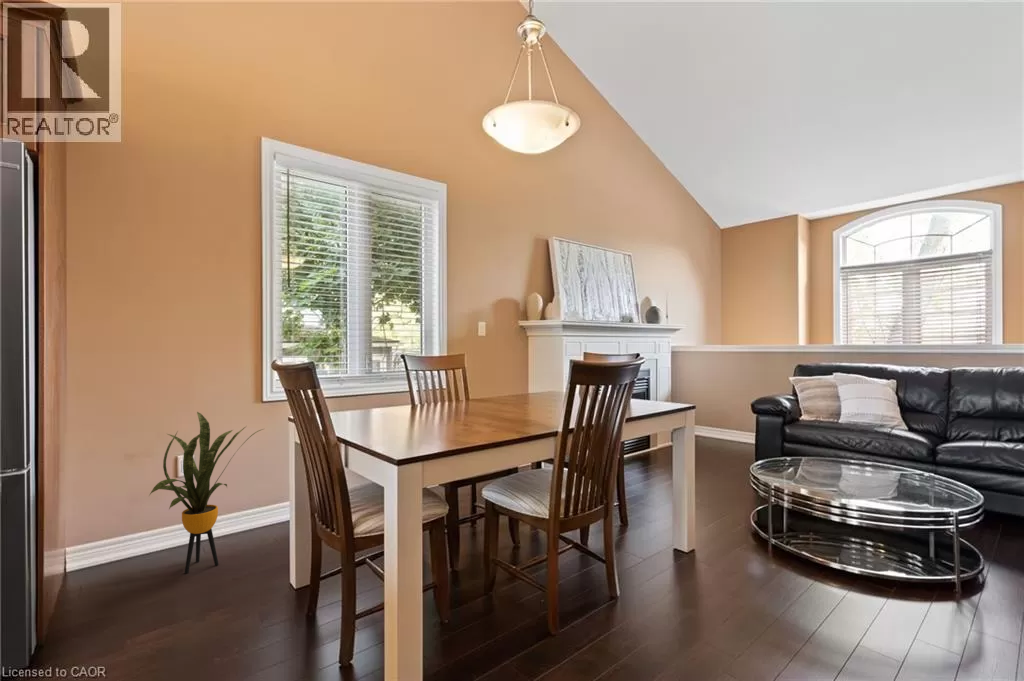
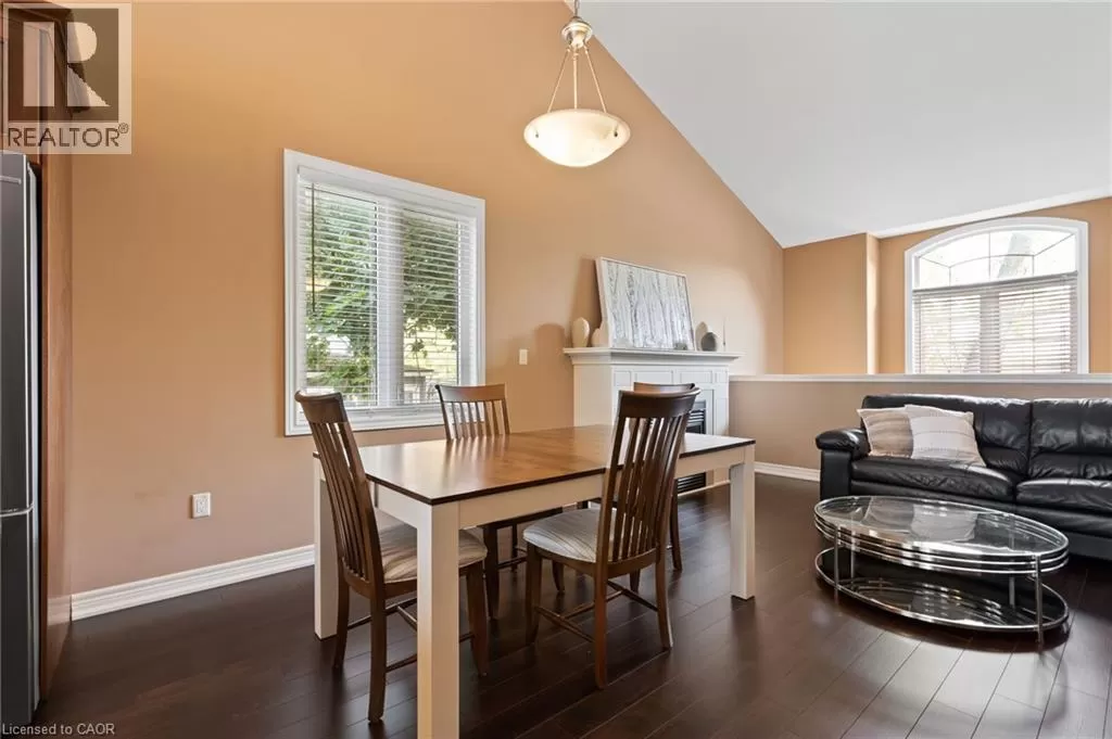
- house plant [148,411,264,574]
